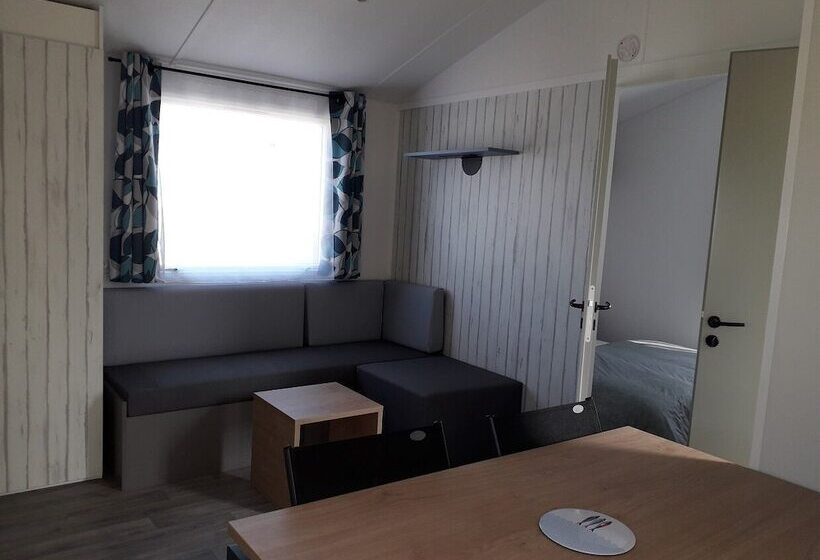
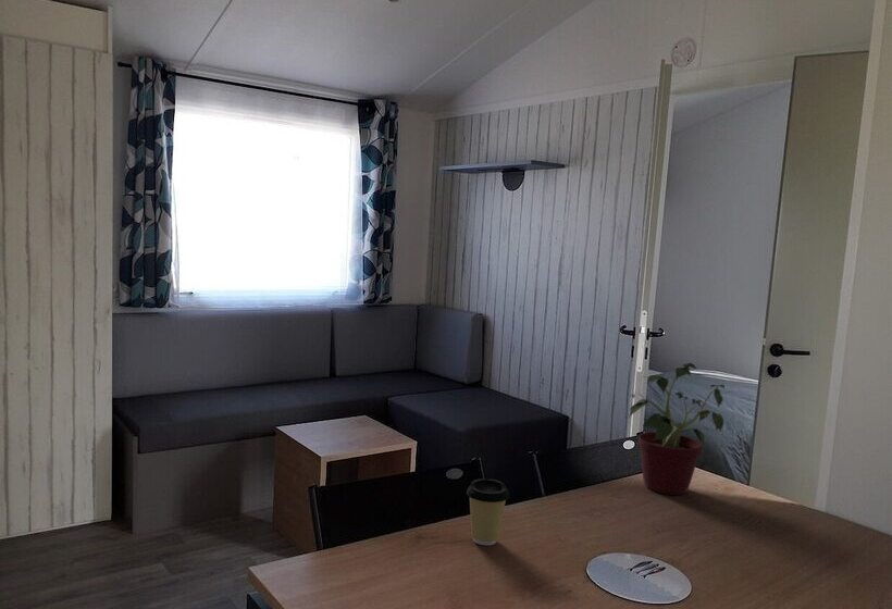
+ coffee cup [466,477,510,546]
+ potted plant [628,362,726,496]
